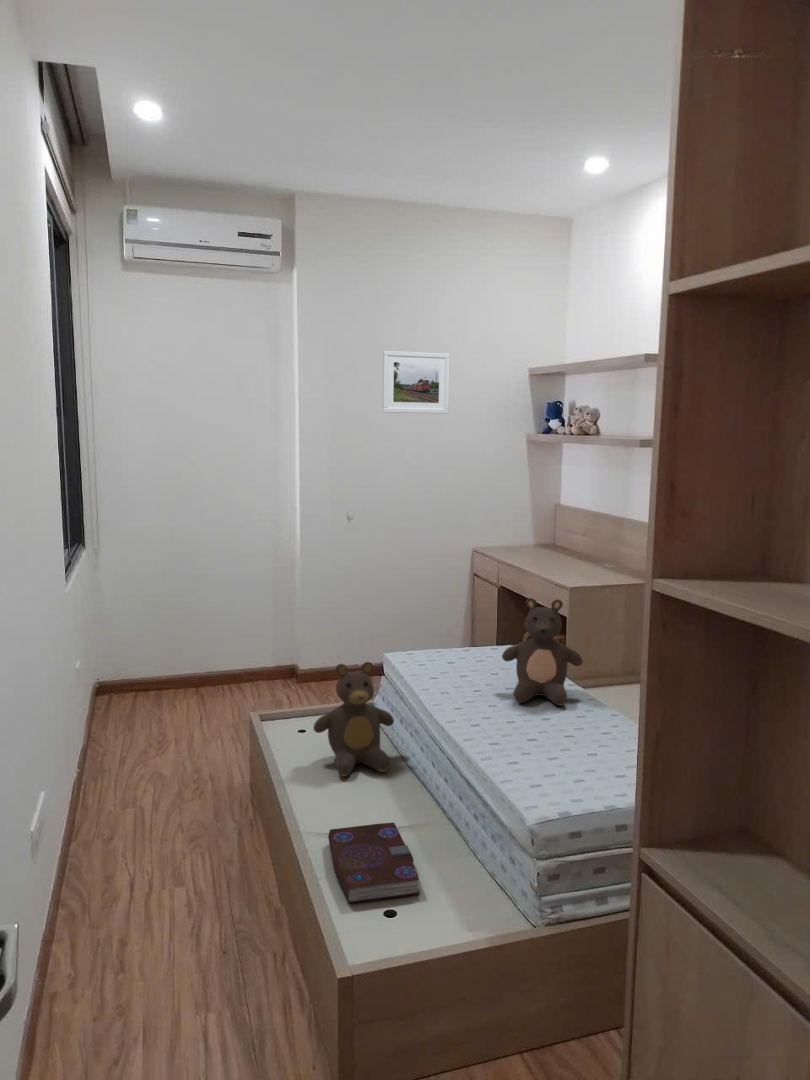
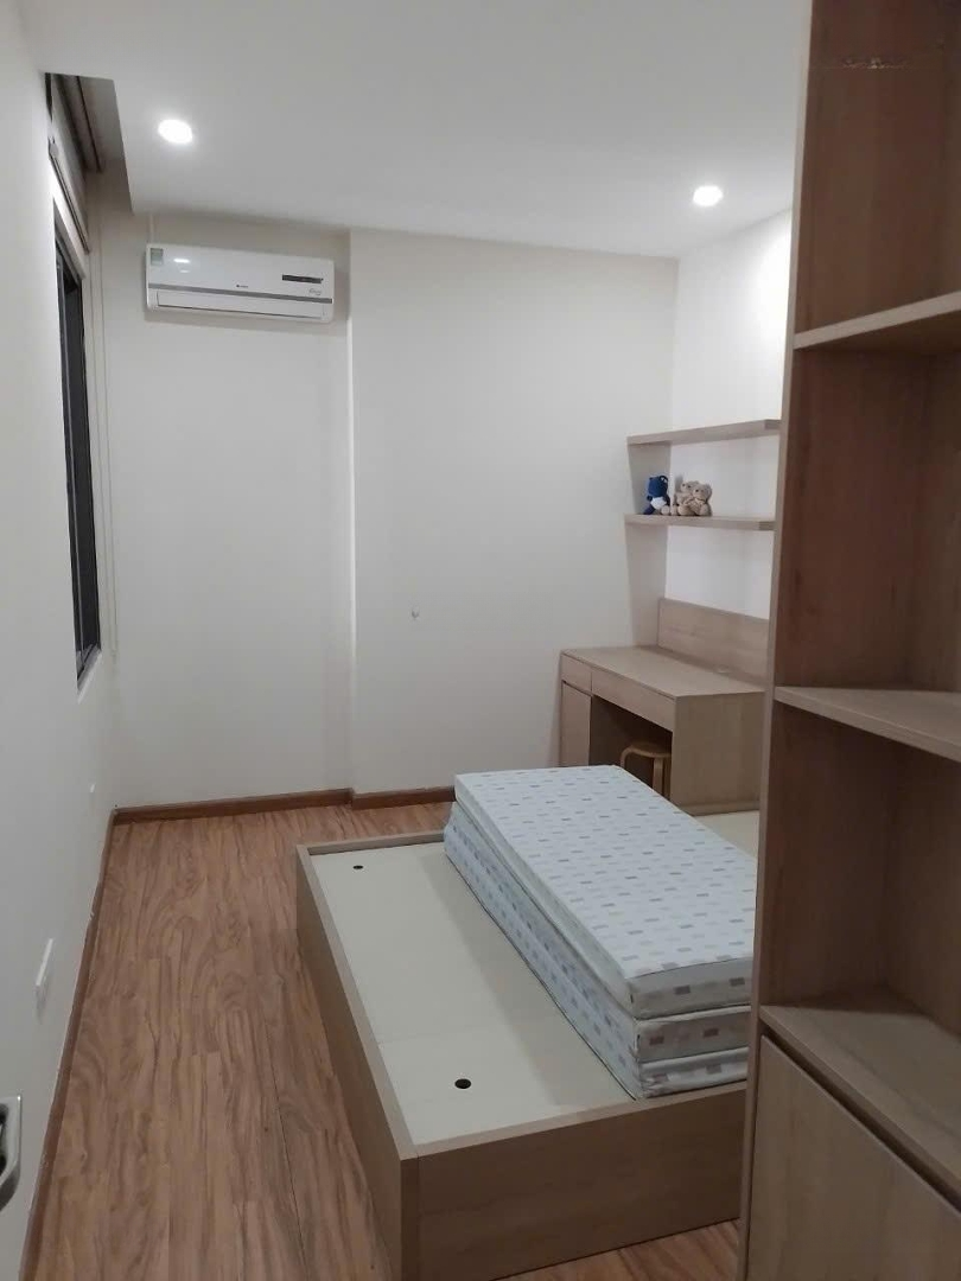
- teddy bear [312,661,395,777]
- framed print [381,350,451,415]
- book [327,822,424,904]
- teddy bear [501,597,584,707]
